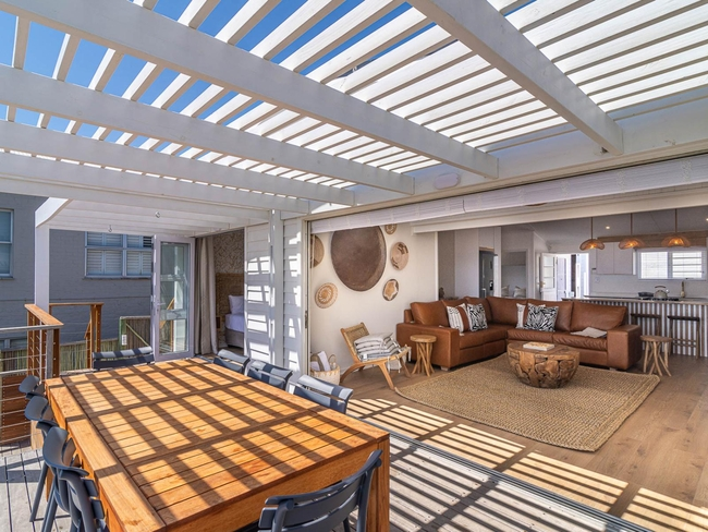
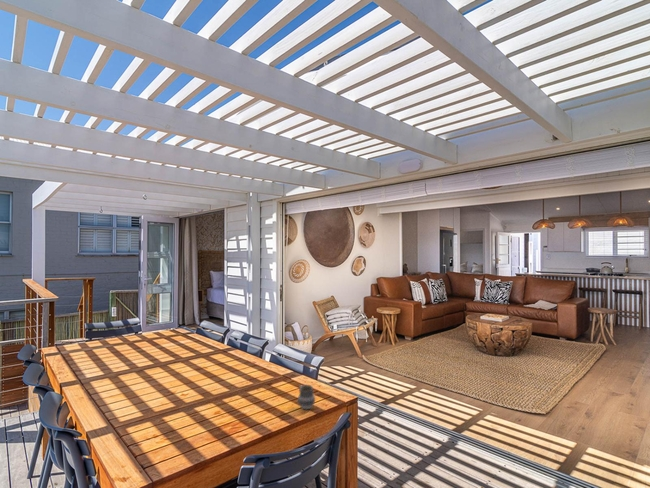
+ cup [297,384,316,410]
